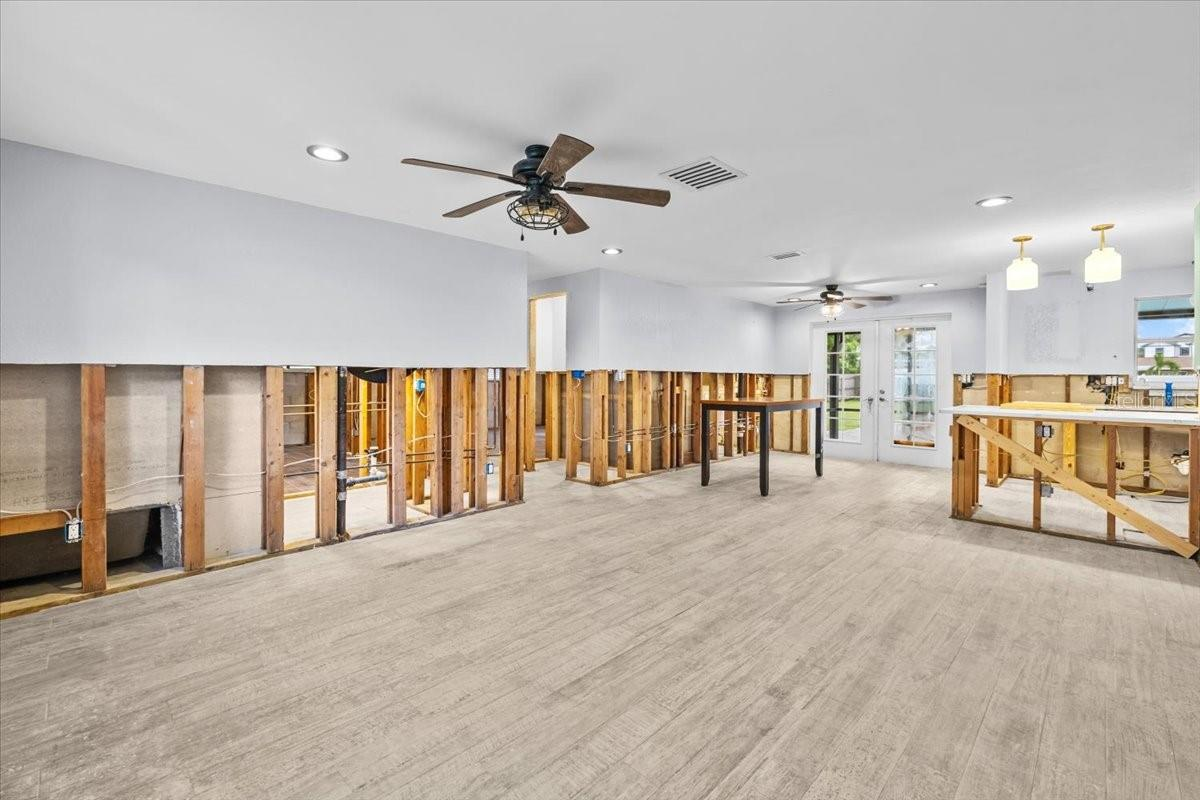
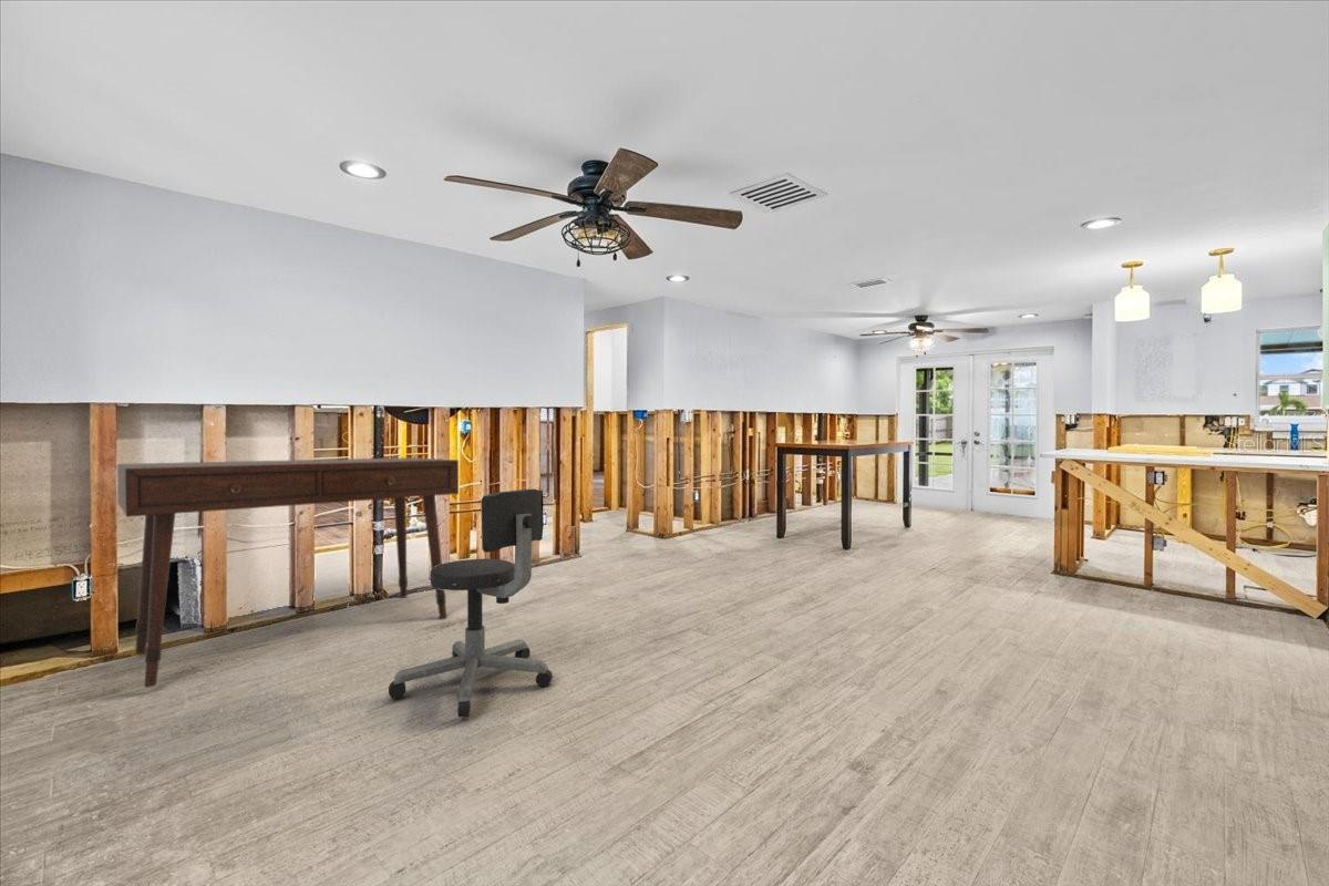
+ office chair [388,488,554,719]
+ desk [116,456,460,689]
